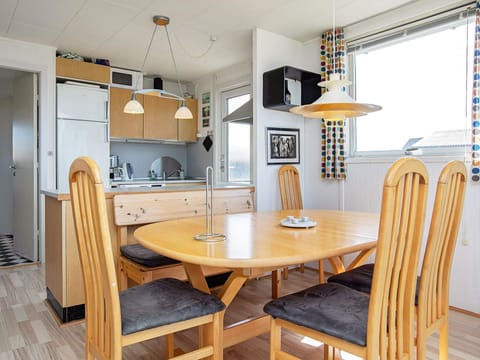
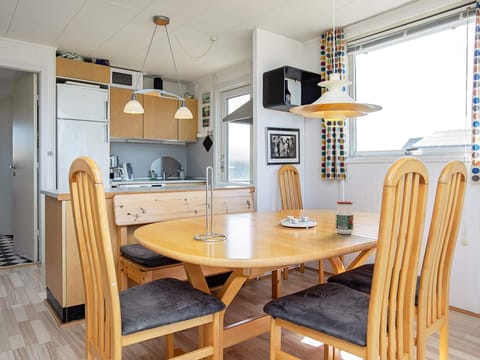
+ jar [335,200,355,235]
